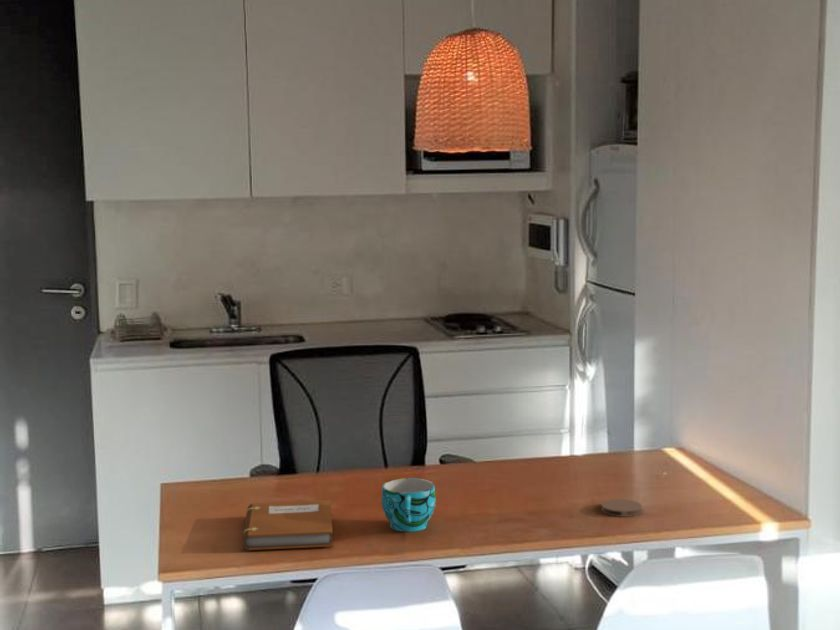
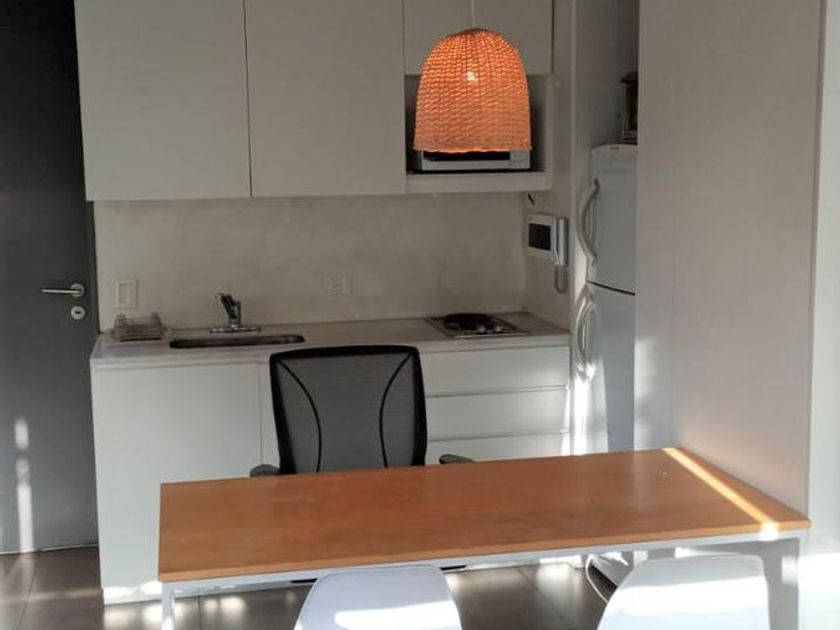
- cup [380,477,437,533]
- coaster [600,498,643,518]
- notebook [241,499,334,551]
